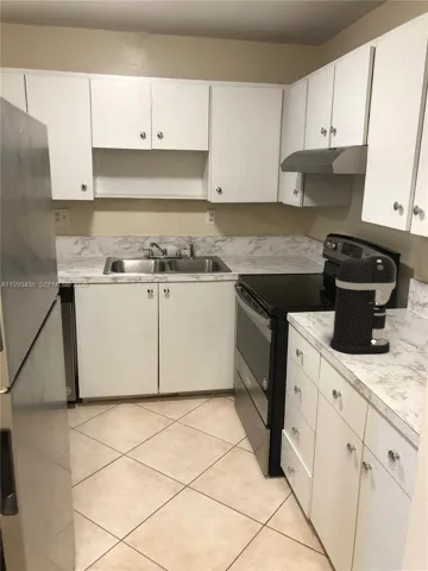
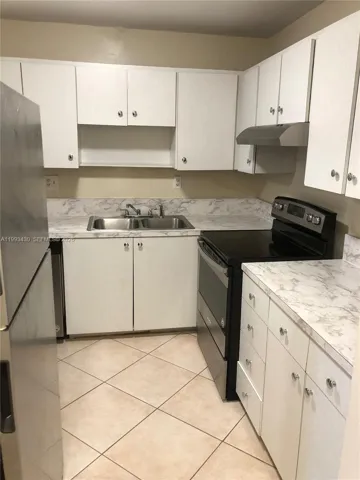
- coffee maker [329,253,397,354]
